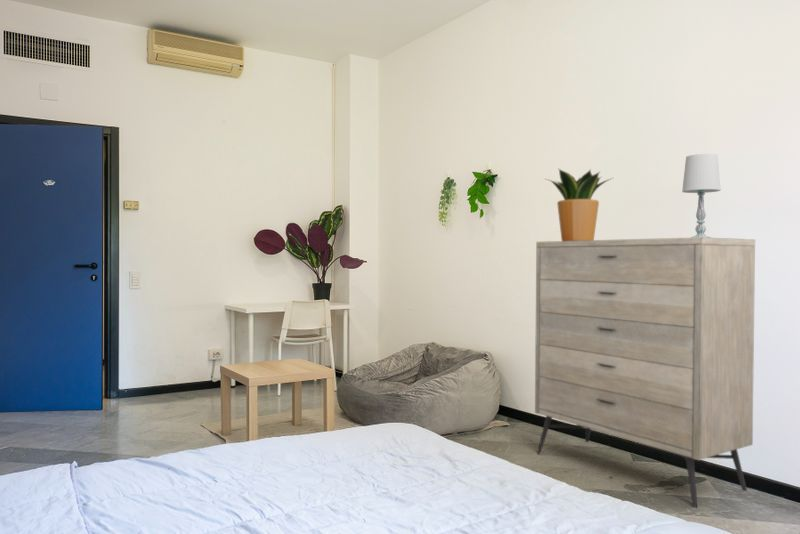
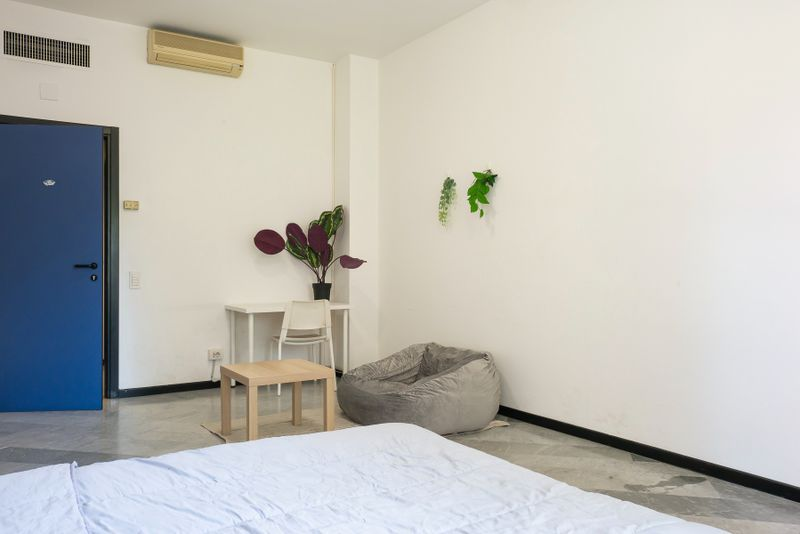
- potted plant [545,168,614,241]
- dresser [534,237,756,509]
- table lamp [681,153,722,238]
